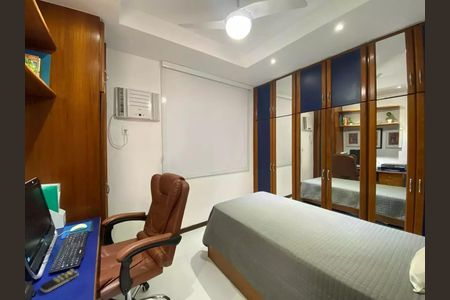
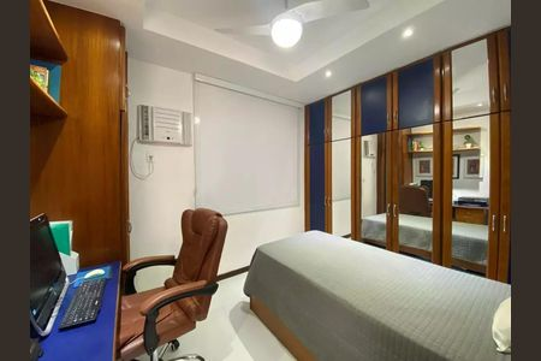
- remote control [39,268,80,293]
